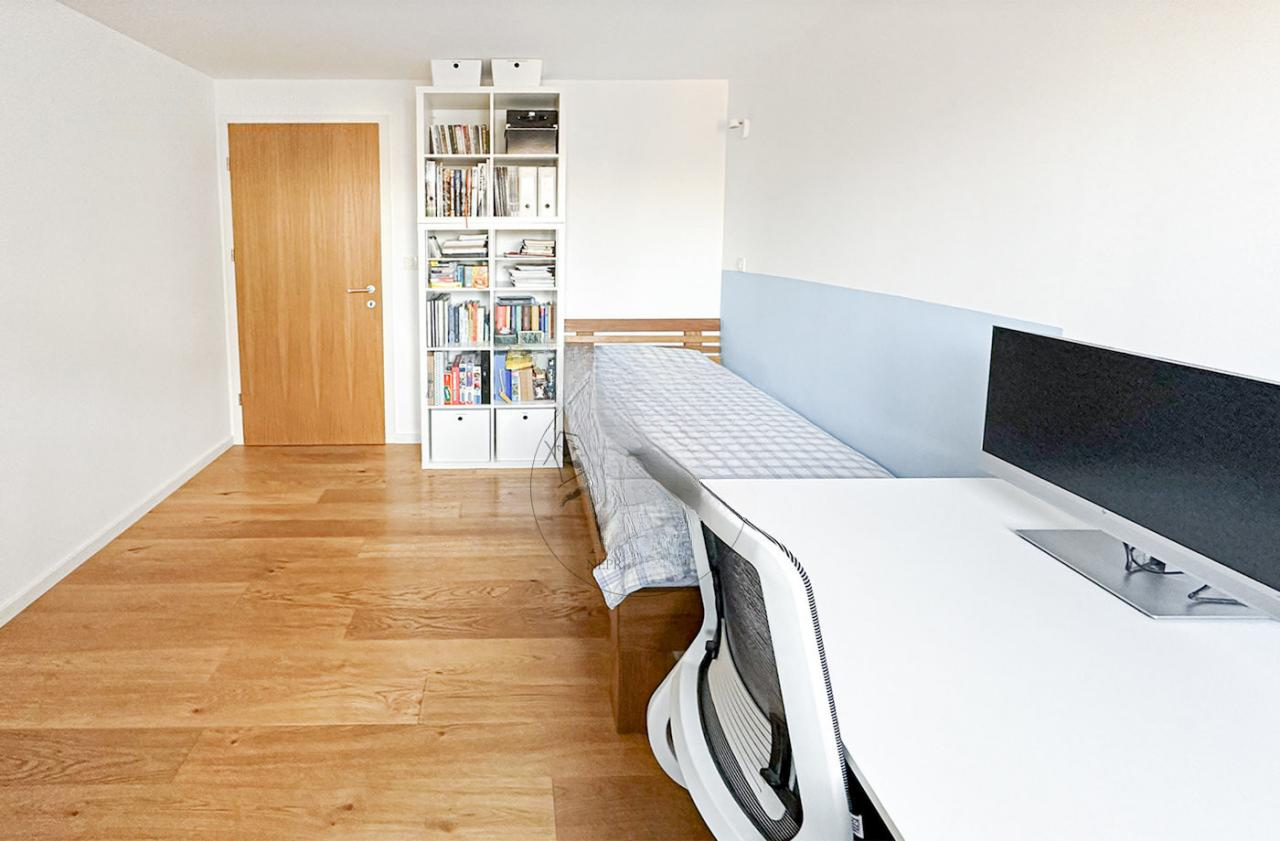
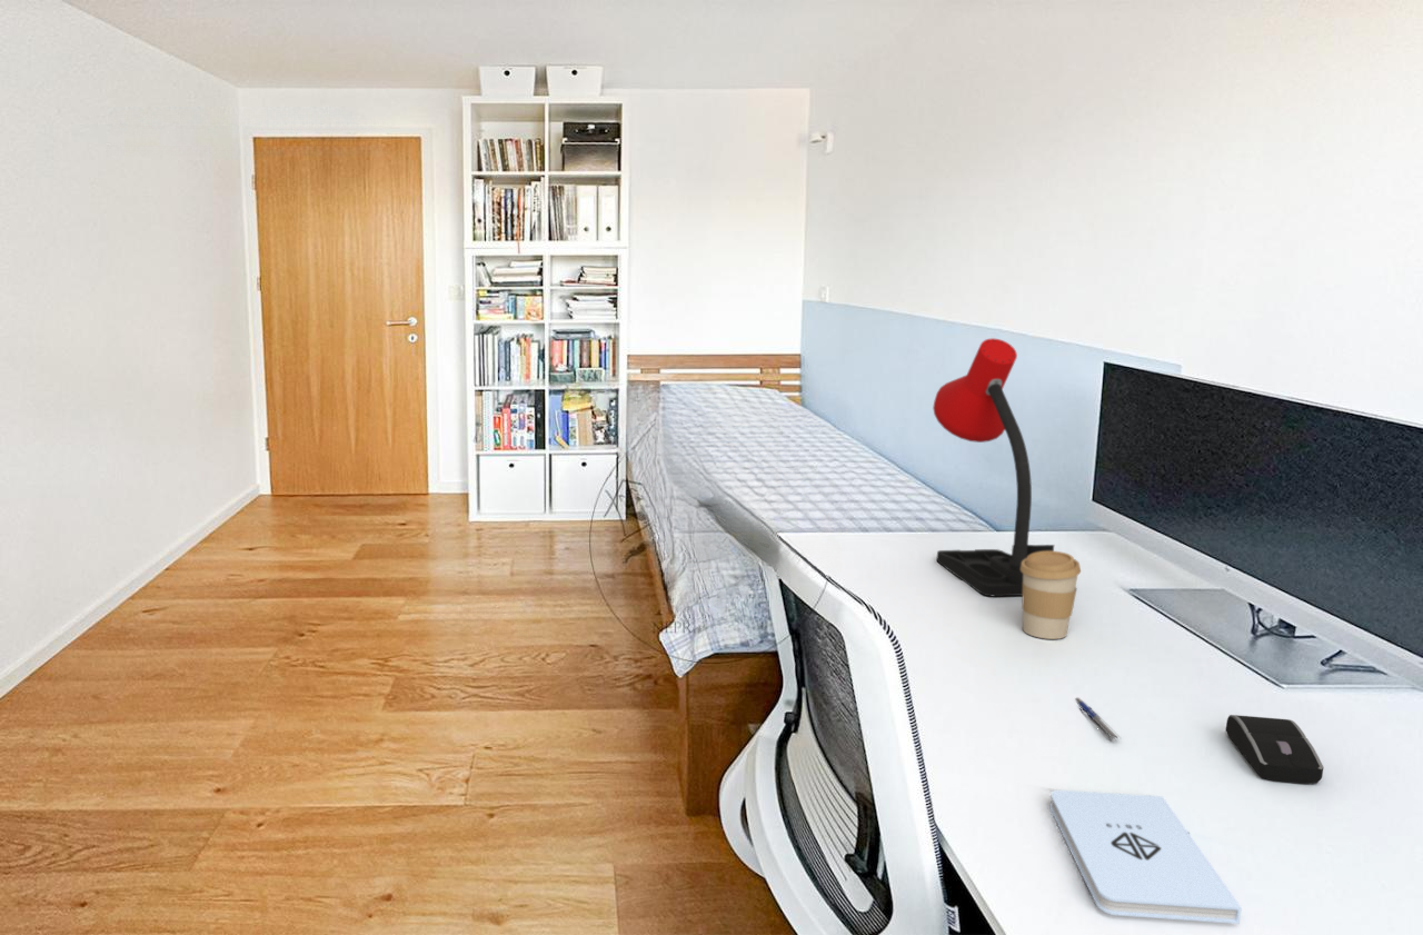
+ coffee cup [1021,550,1082,640]
+ computer mouse [1225,714,1325,785]
+ pen [1074,697,1123,742]
+ notepad [1048,789,1243,925]
+ desk lamp [932,337,1055,598]
